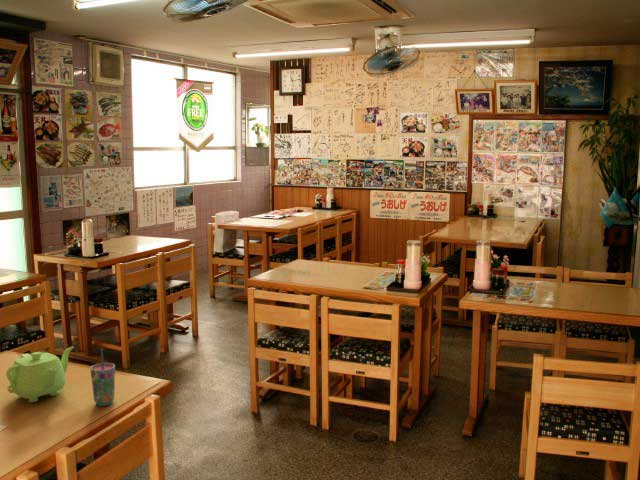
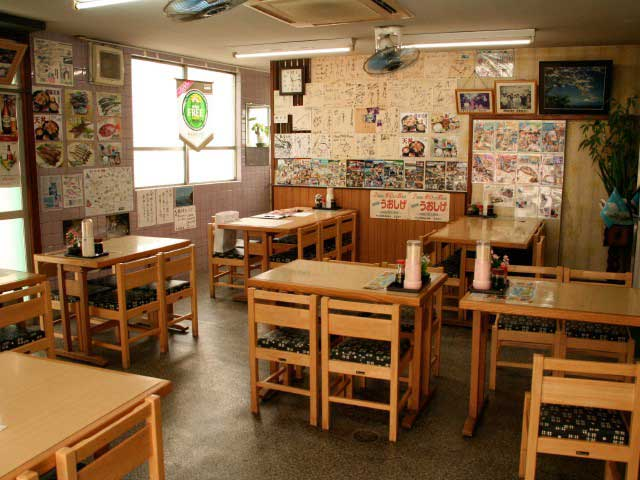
- teapot [5,345,75,403]
- cup [89,347,116,407]
